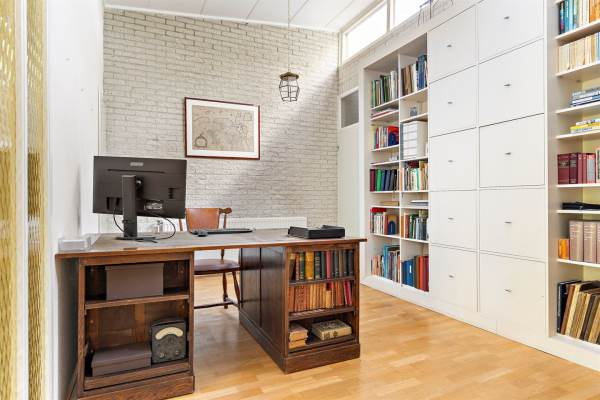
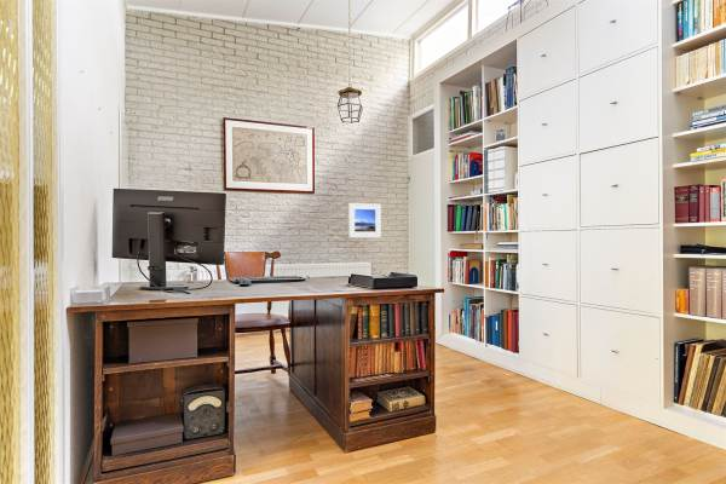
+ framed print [347,202,382,238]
